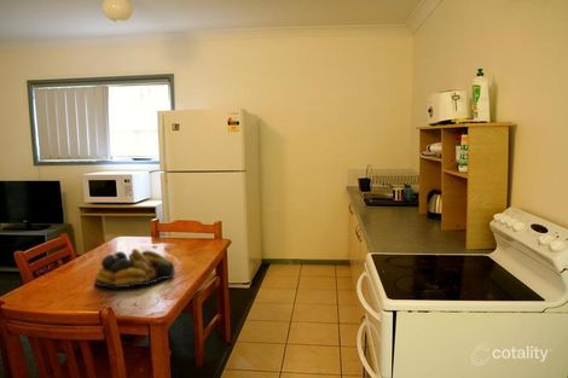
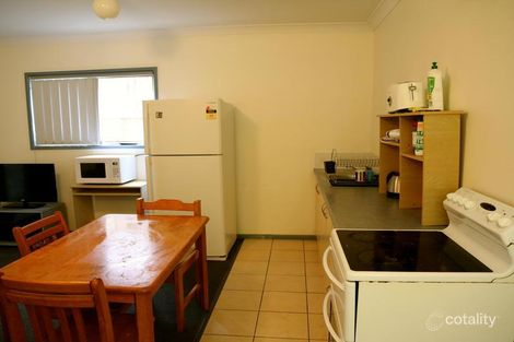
- fruit bowl [93,248,175,289]
